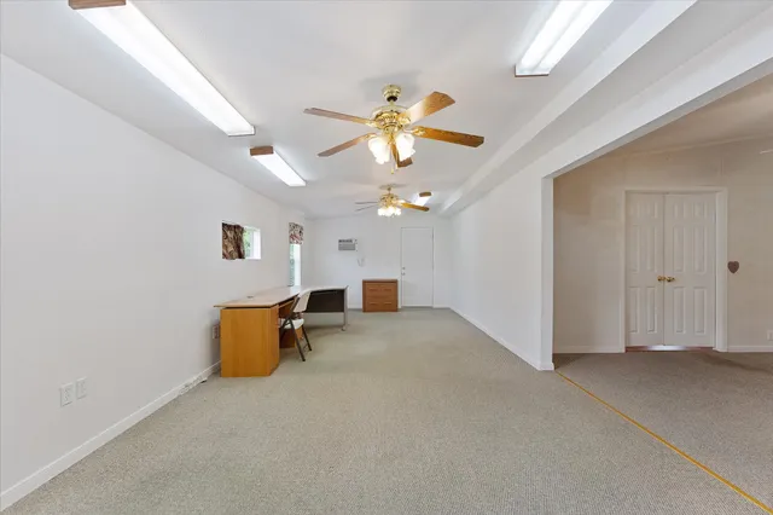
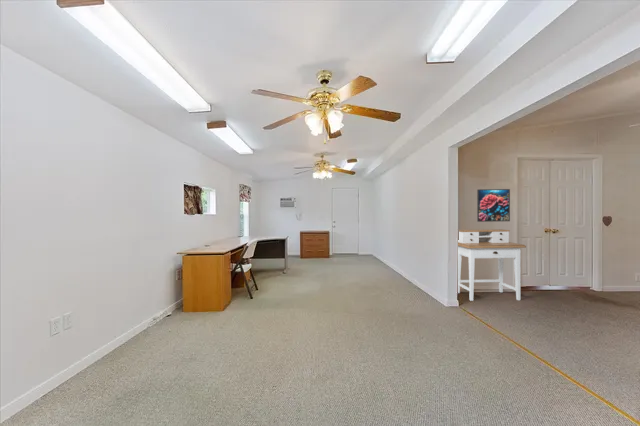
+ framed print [476,188,511,223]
+ desk [457,228,527,302]
